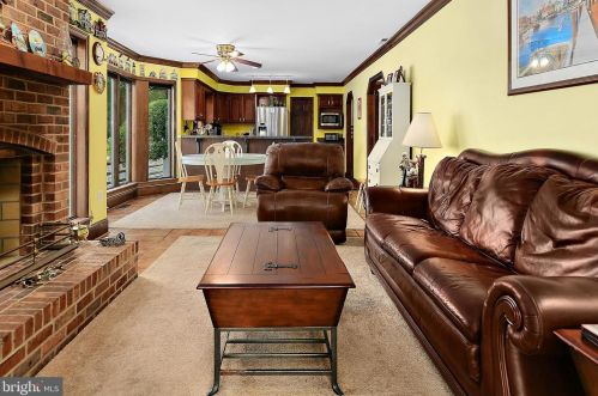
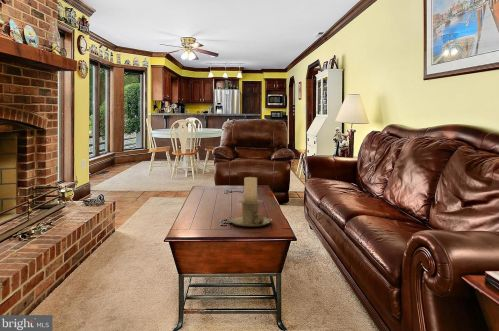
+ candle holder [228,176,273,227]
